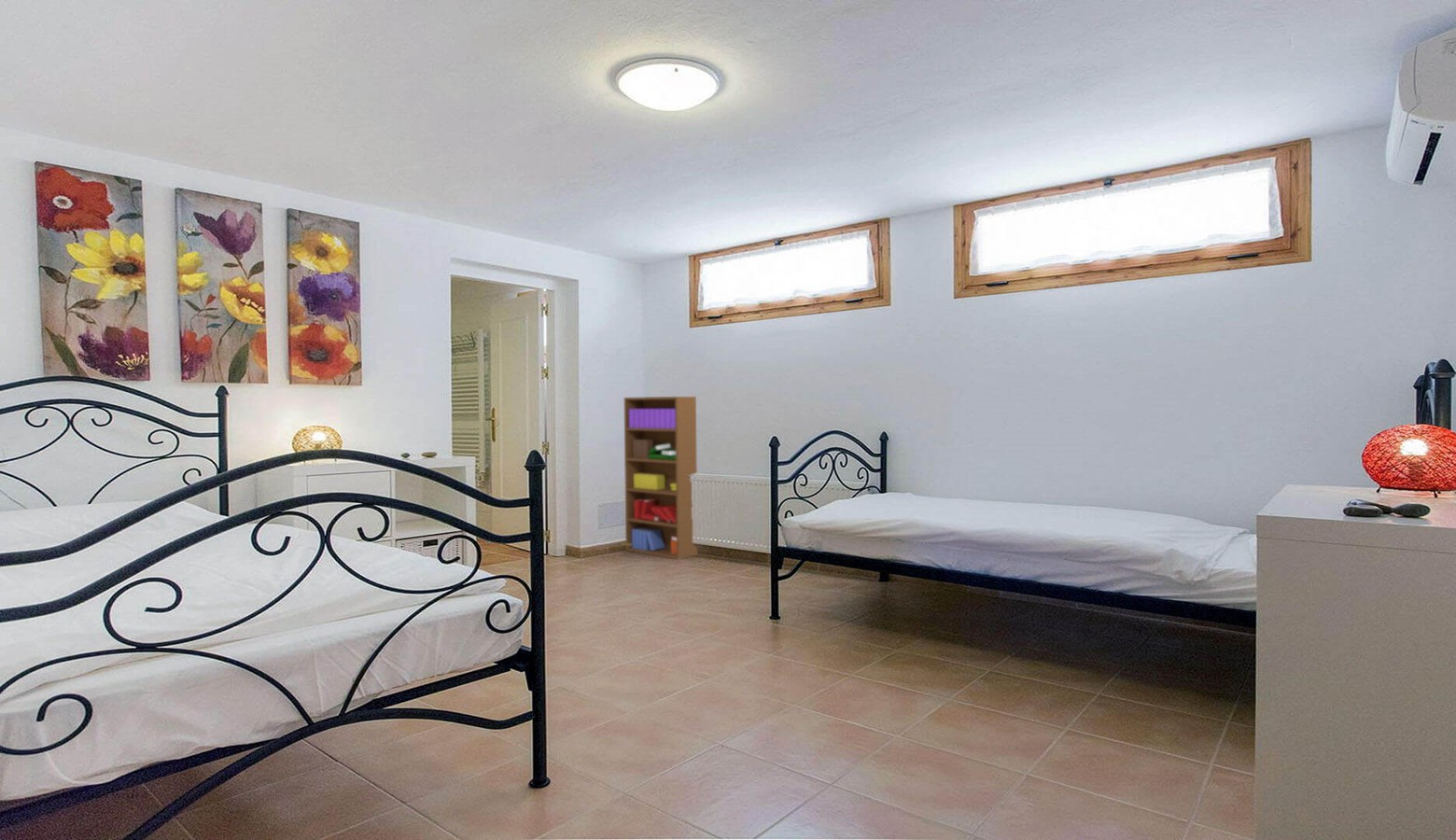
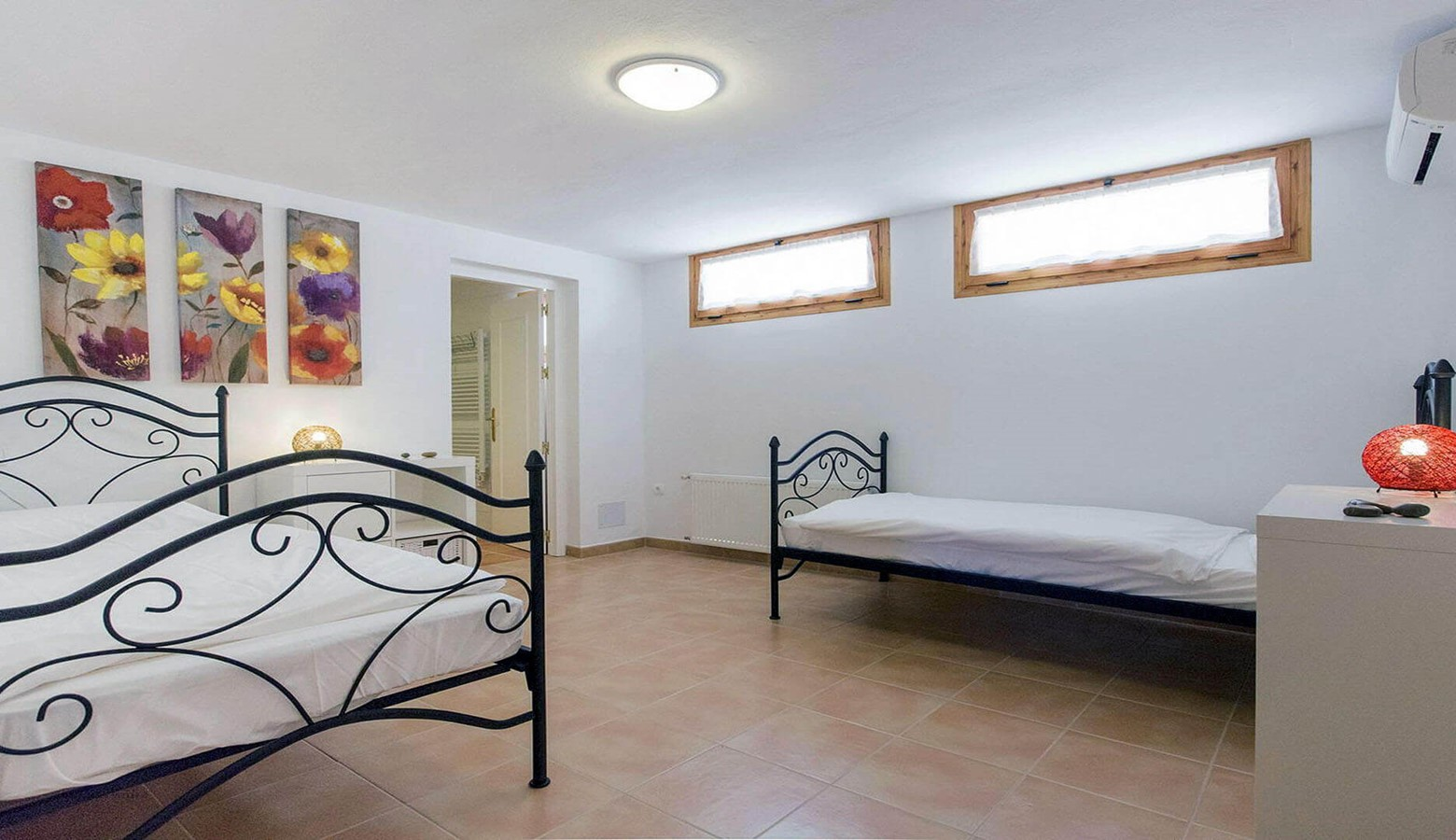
- bookshelf [623,396,699,561]
